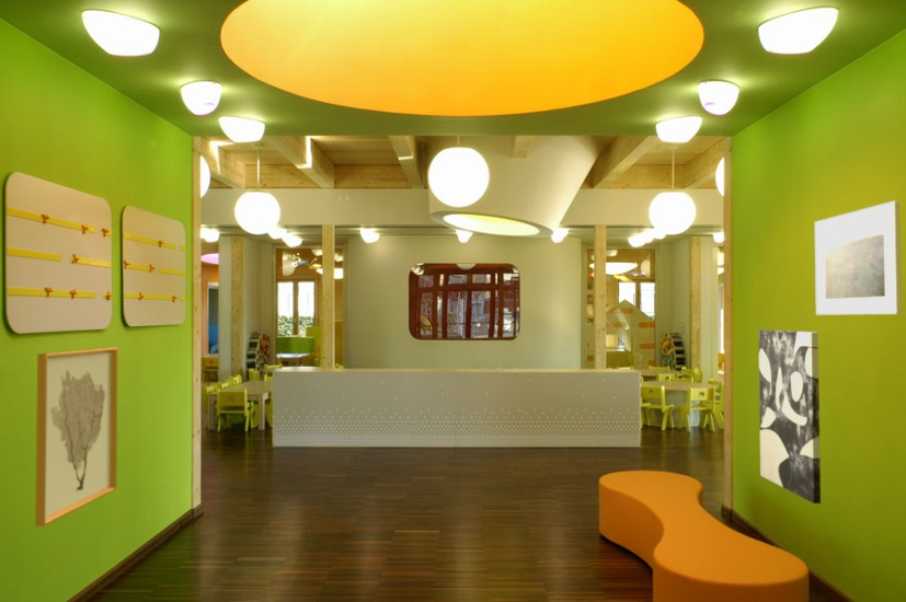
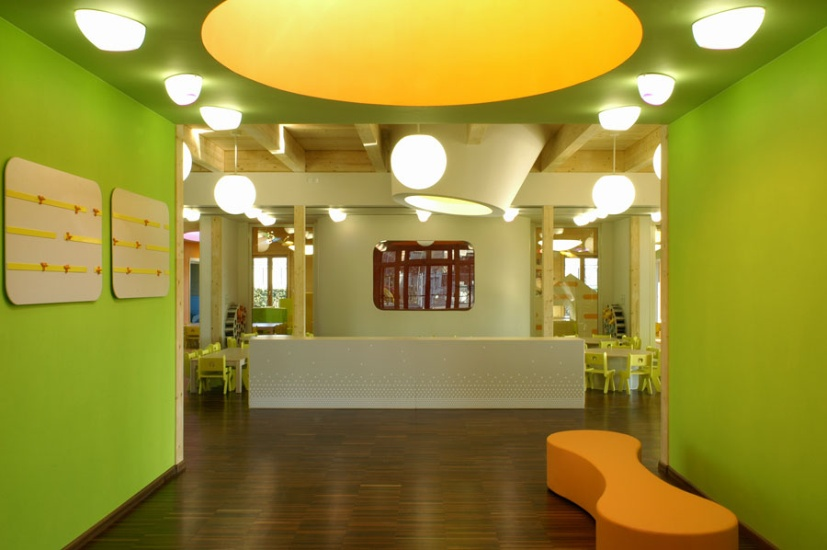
- wall art [34,346,119,528]
- wall art [757,328,822,505]
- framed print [814,199,903,316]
